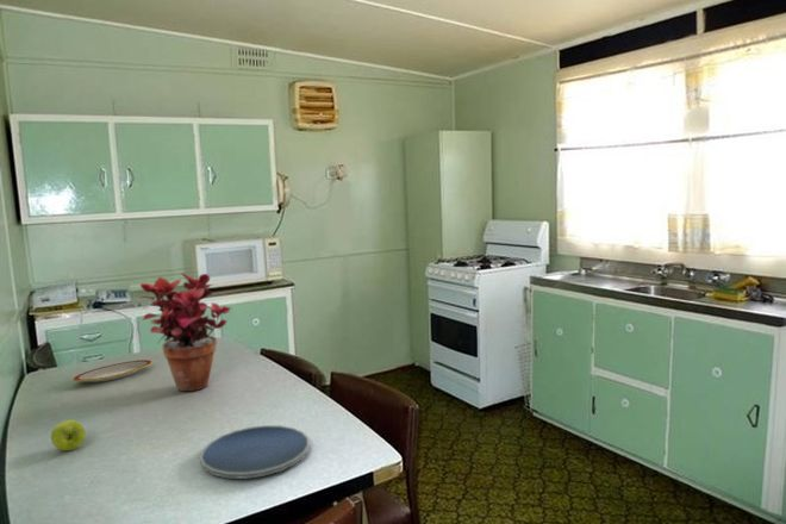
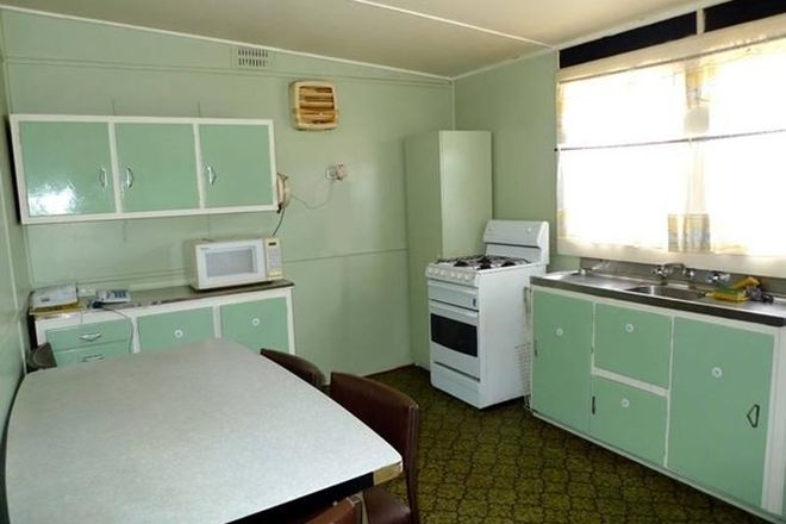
- potted plant [138,272,232,392]
- plate [73,358,152,383]
- plate [199,424,311,480]
- apple [50,419,86,451]
